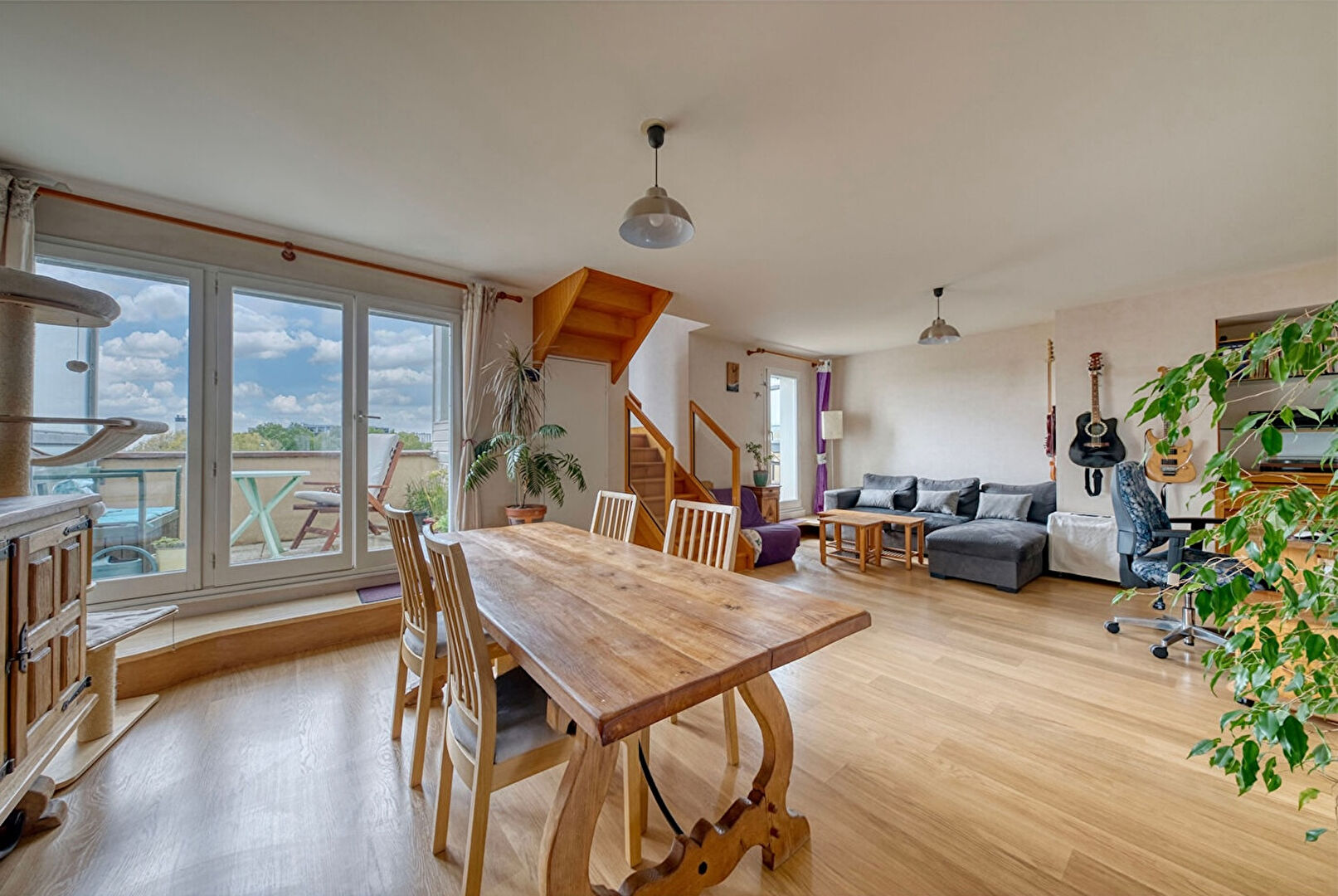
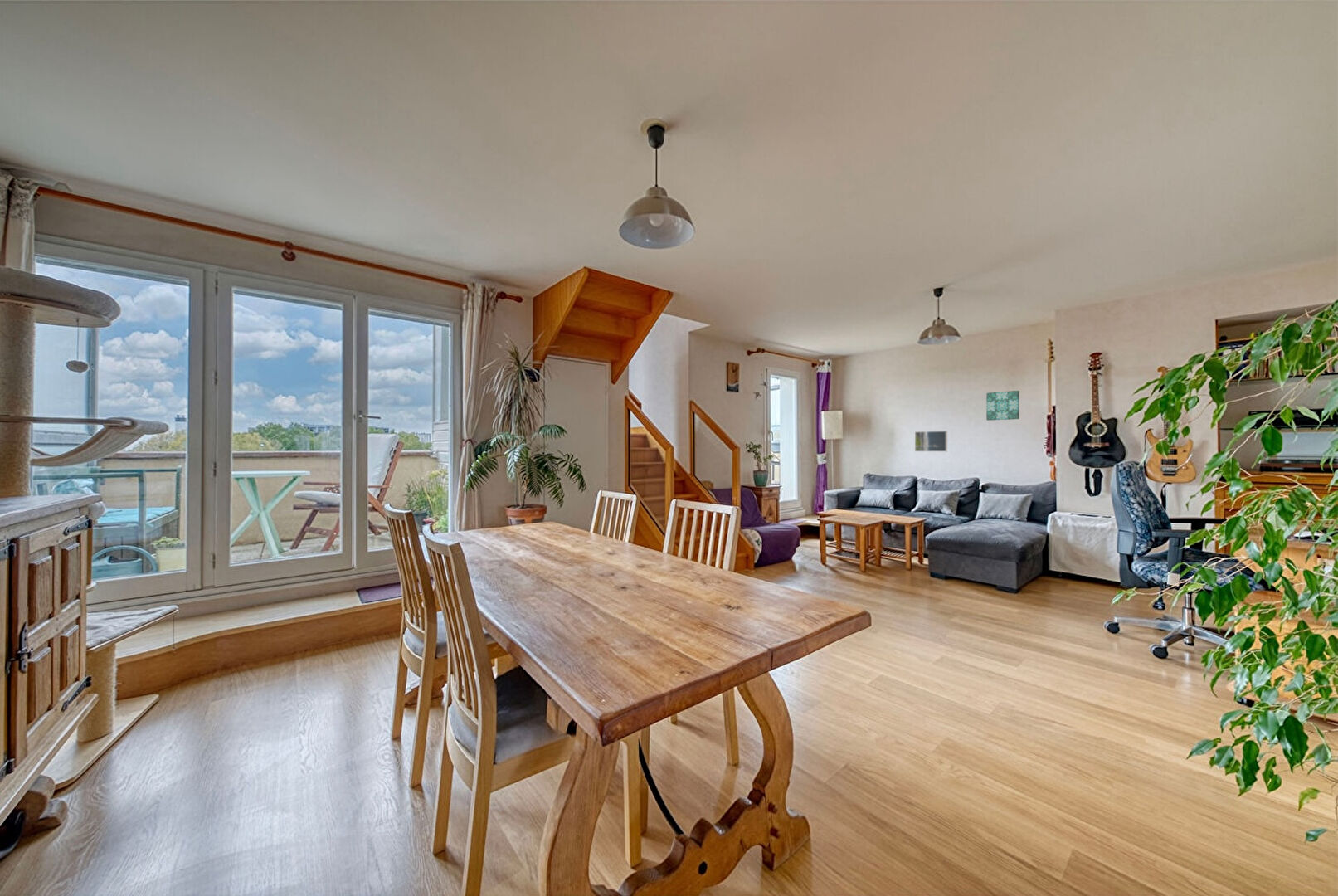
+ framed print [914,430,948,452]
+ wall art [985,390,1020,421]
